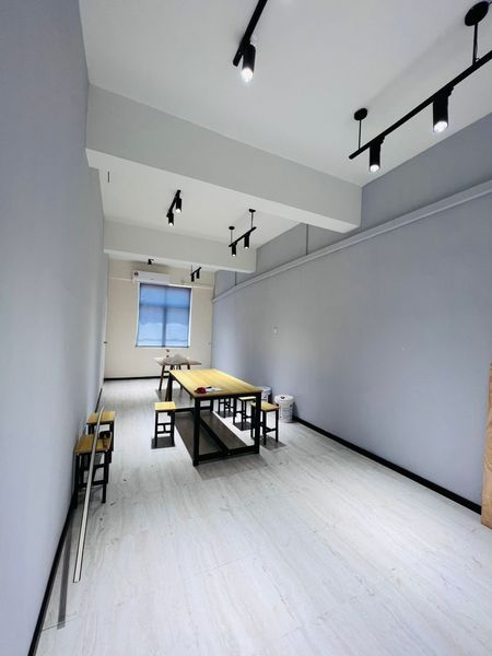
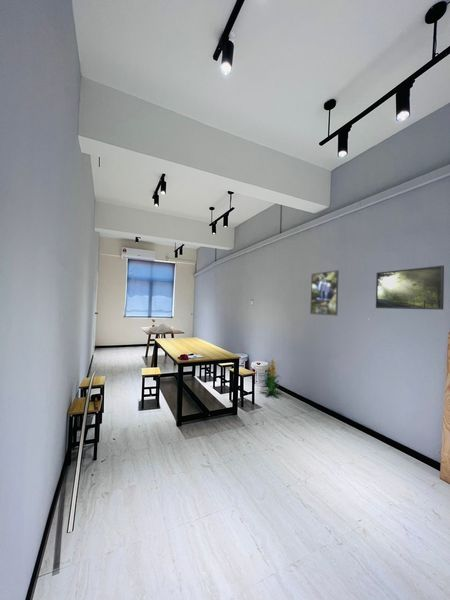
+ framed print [375,264,445,311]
+ indoor plant [258,357,283,398]
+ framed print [309,269,340,316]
